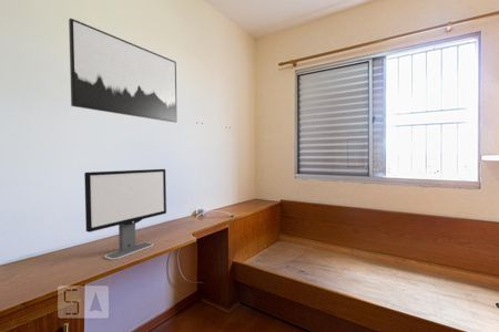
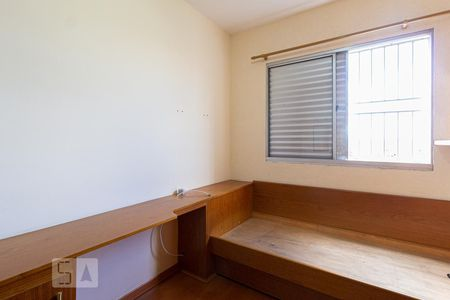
- wall art [68,17,179,124]
- computer monitor [83,168,167,260]
